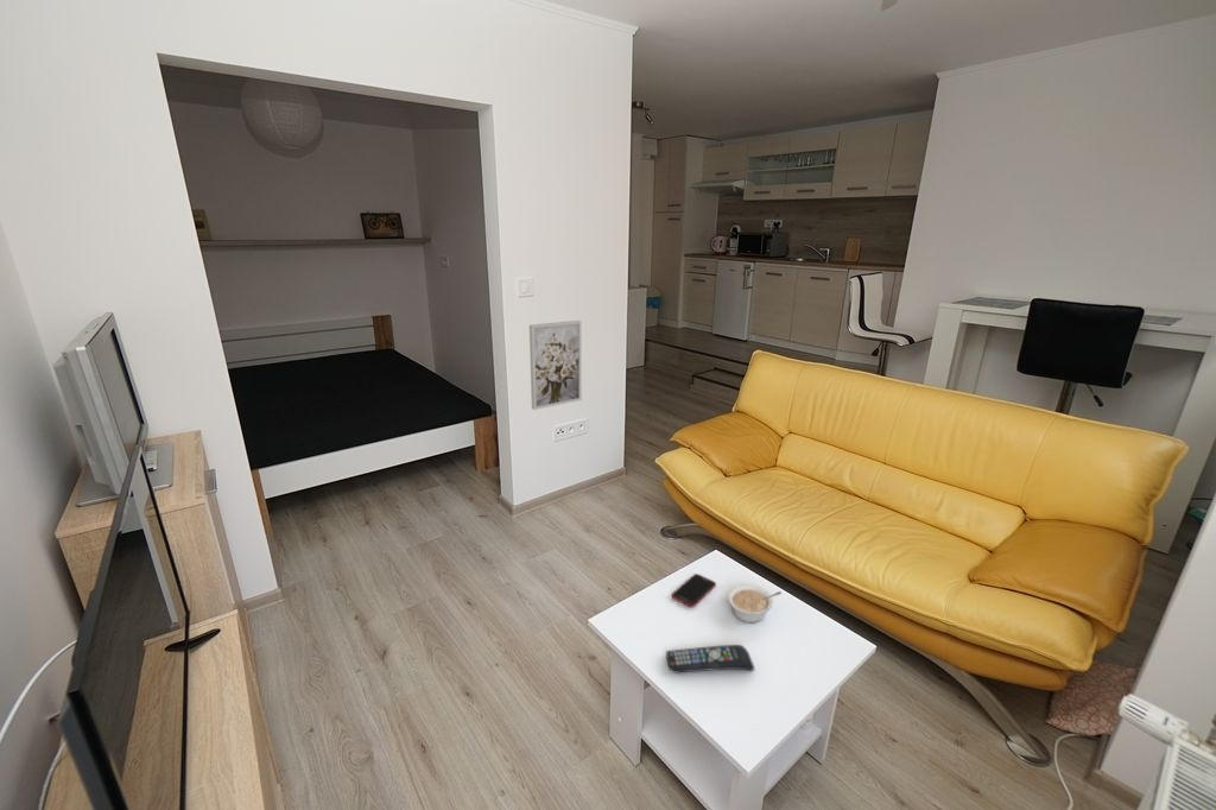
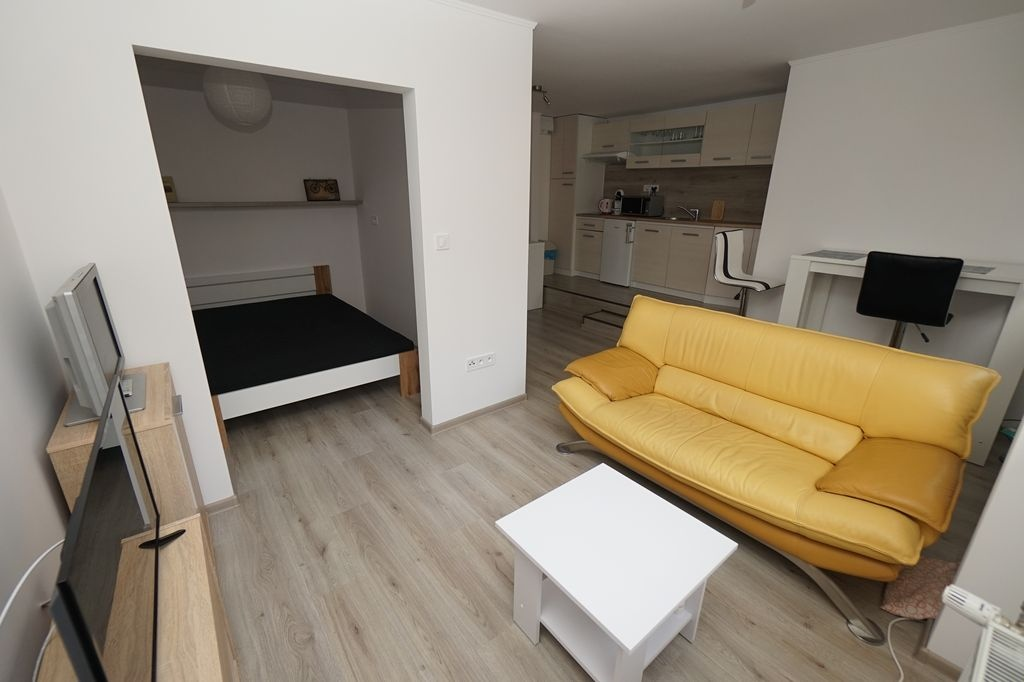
- legume [727,583,783,624]
- wall art [528,319,583,411]
- cell phone [671,572,717,608]
- remote control [665,644,755,675]
